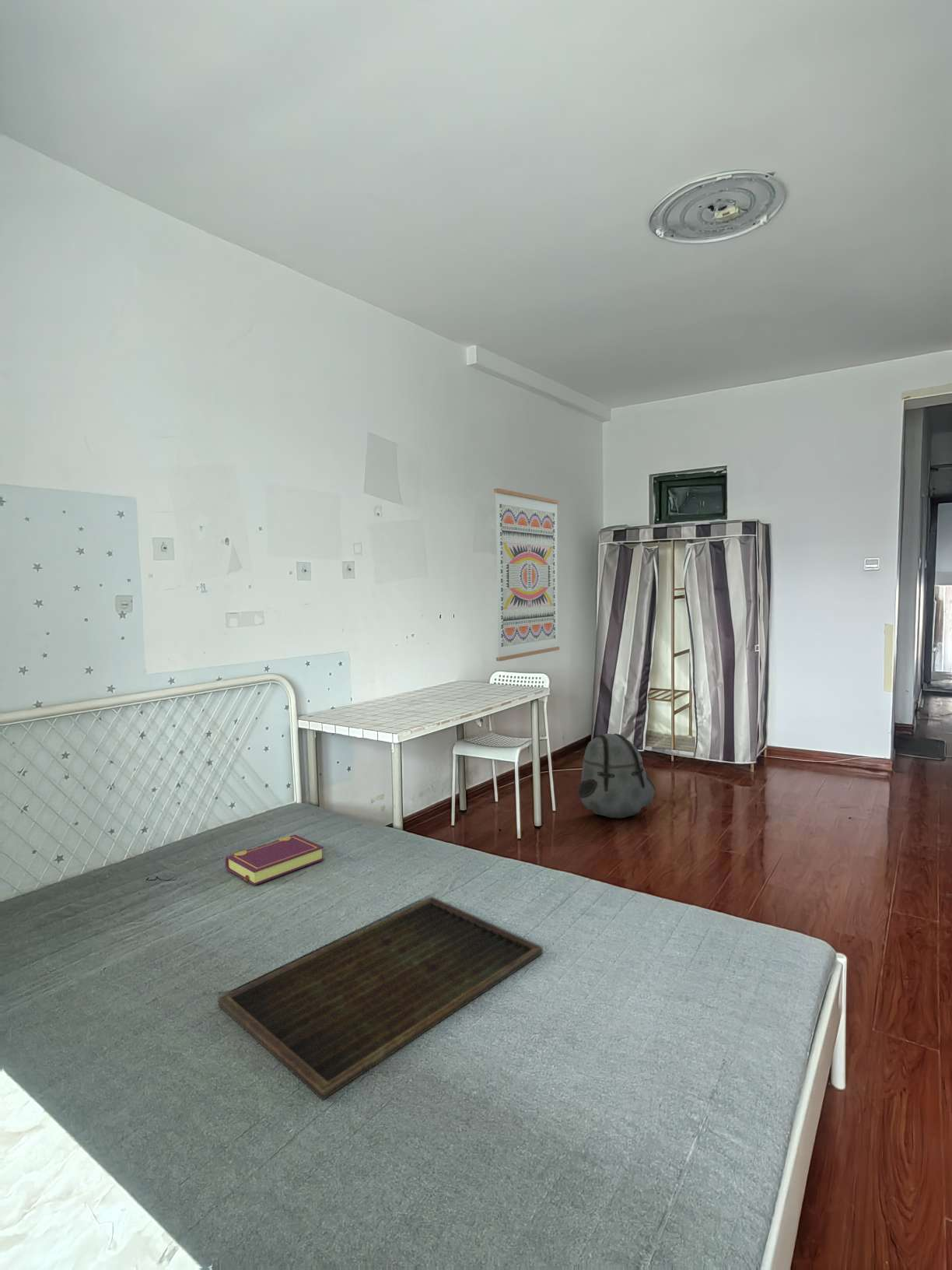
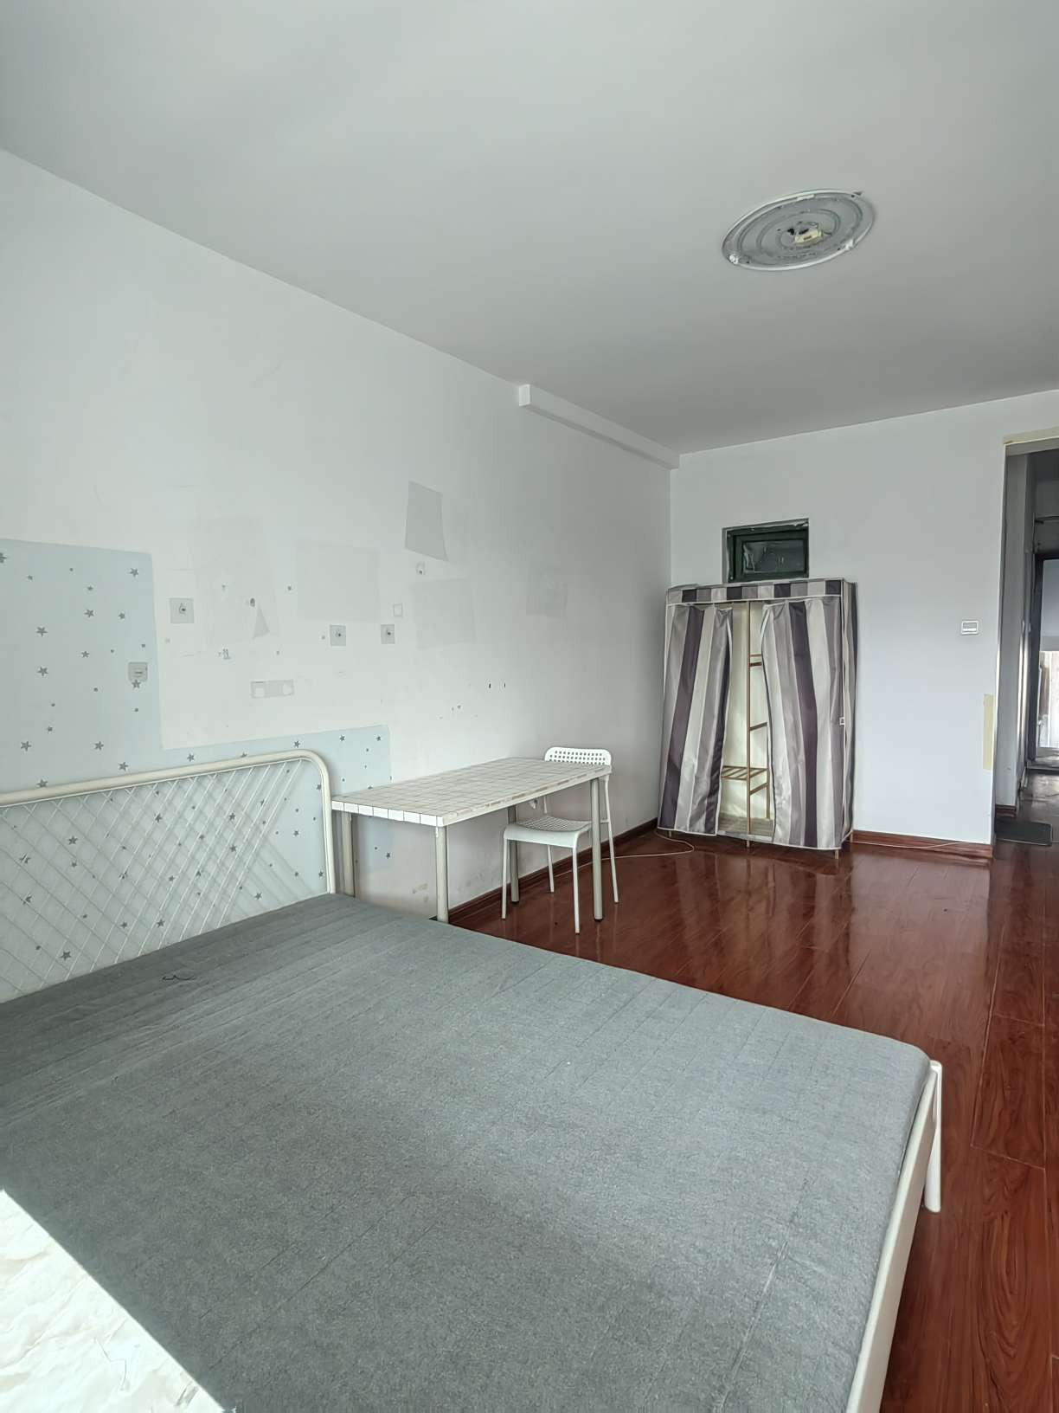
- backpack [577,733,656,819]
- tray [217,896,543,1100]
- book [225,834,325,886]
- wall art [493,487,560,662]
